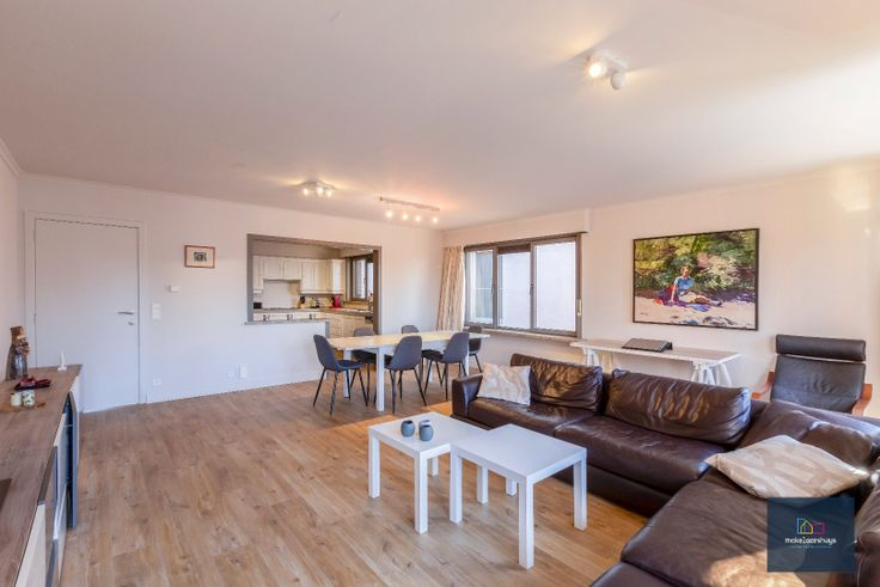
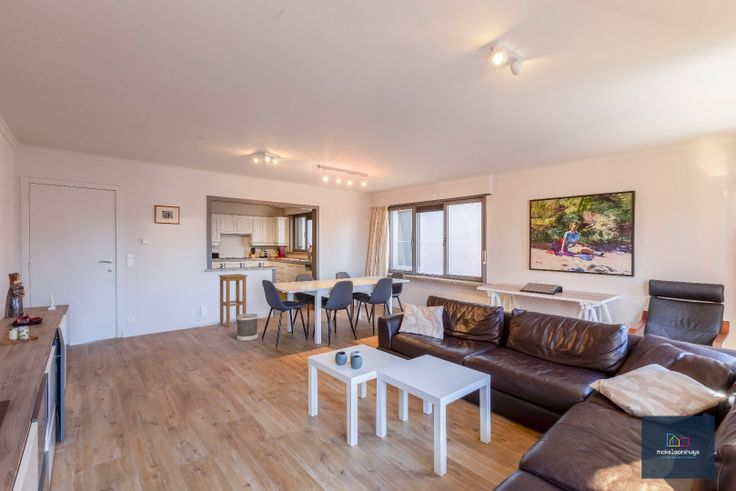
+ stool [217,273,248,328]
+ wastebasket [236,313,259,342]
